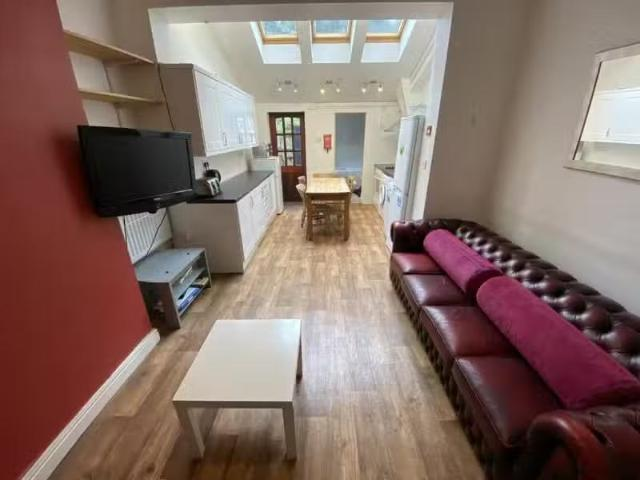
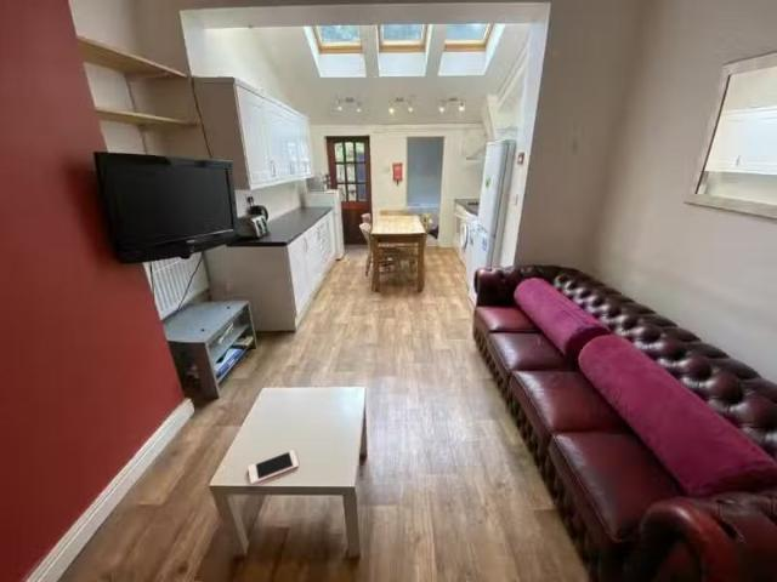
+ cell phone [246,449,300,486]
